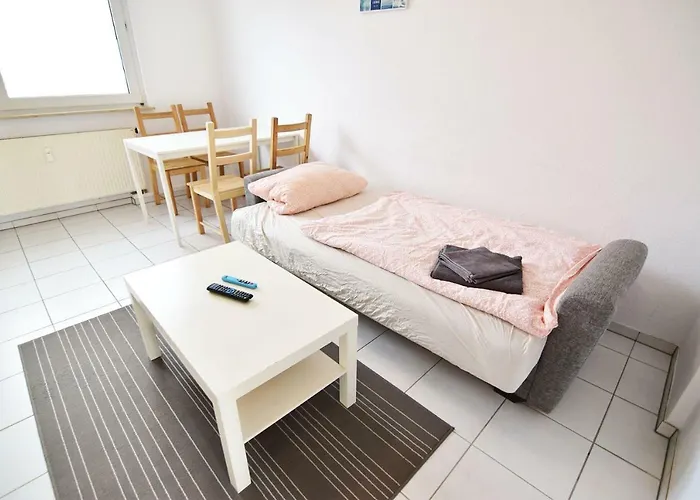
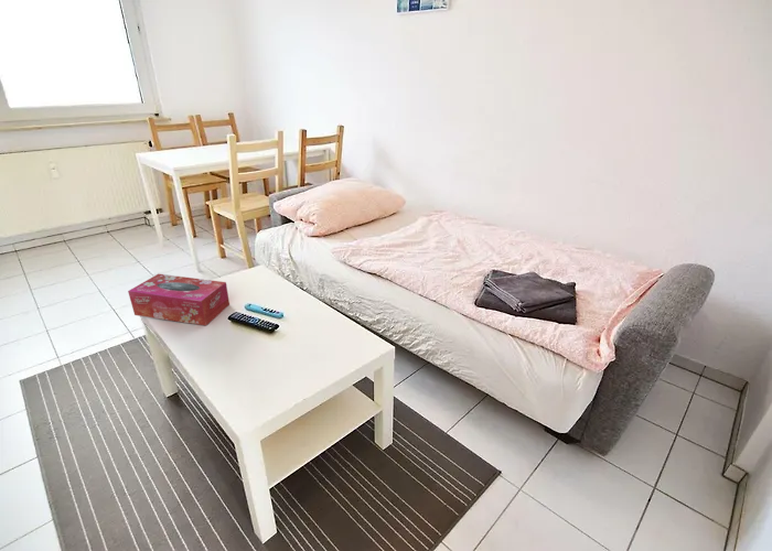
+ tissue box [127,273,230,326]
